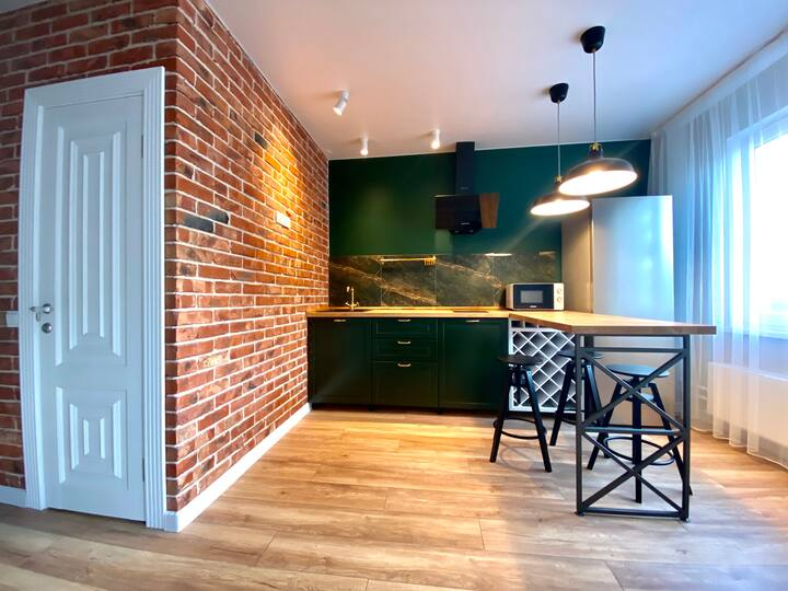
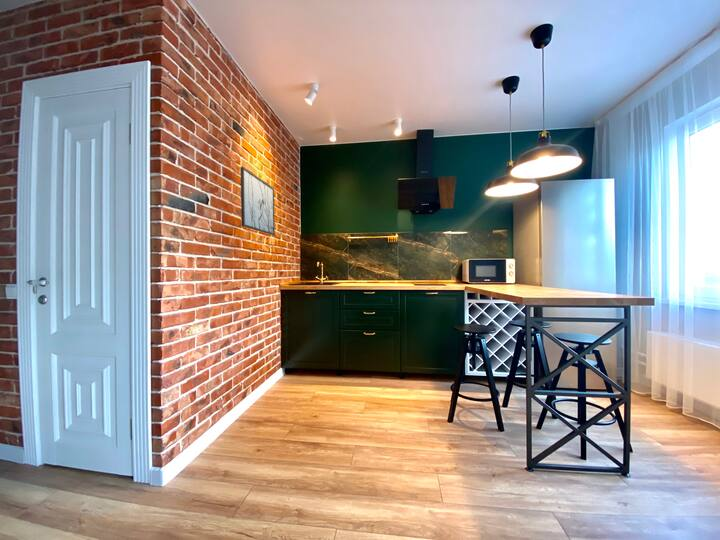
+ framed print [240,166,276,236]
